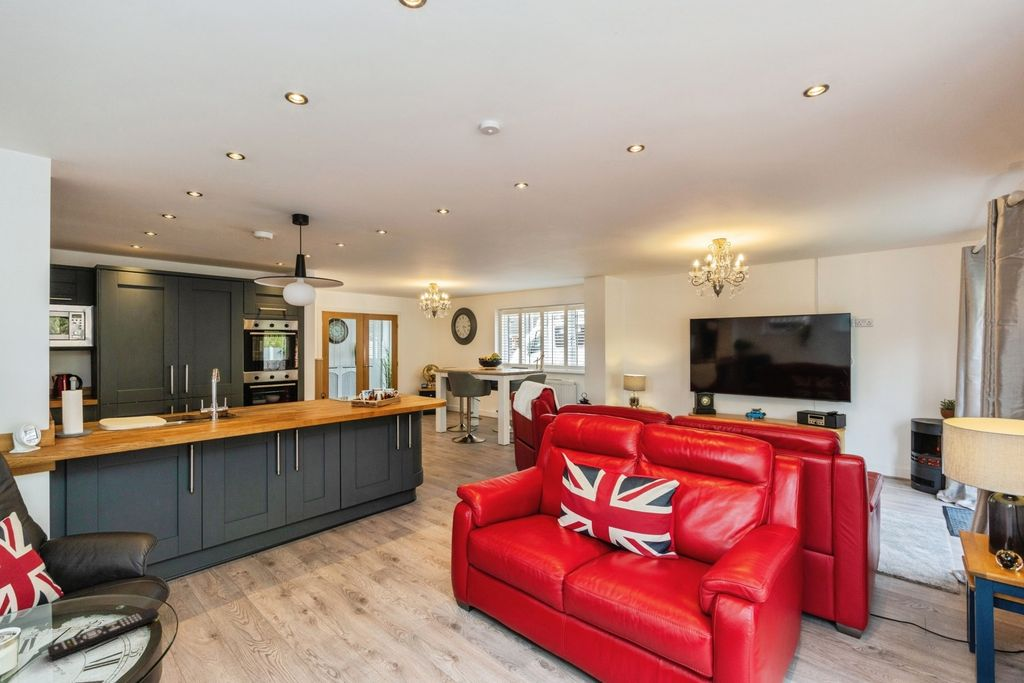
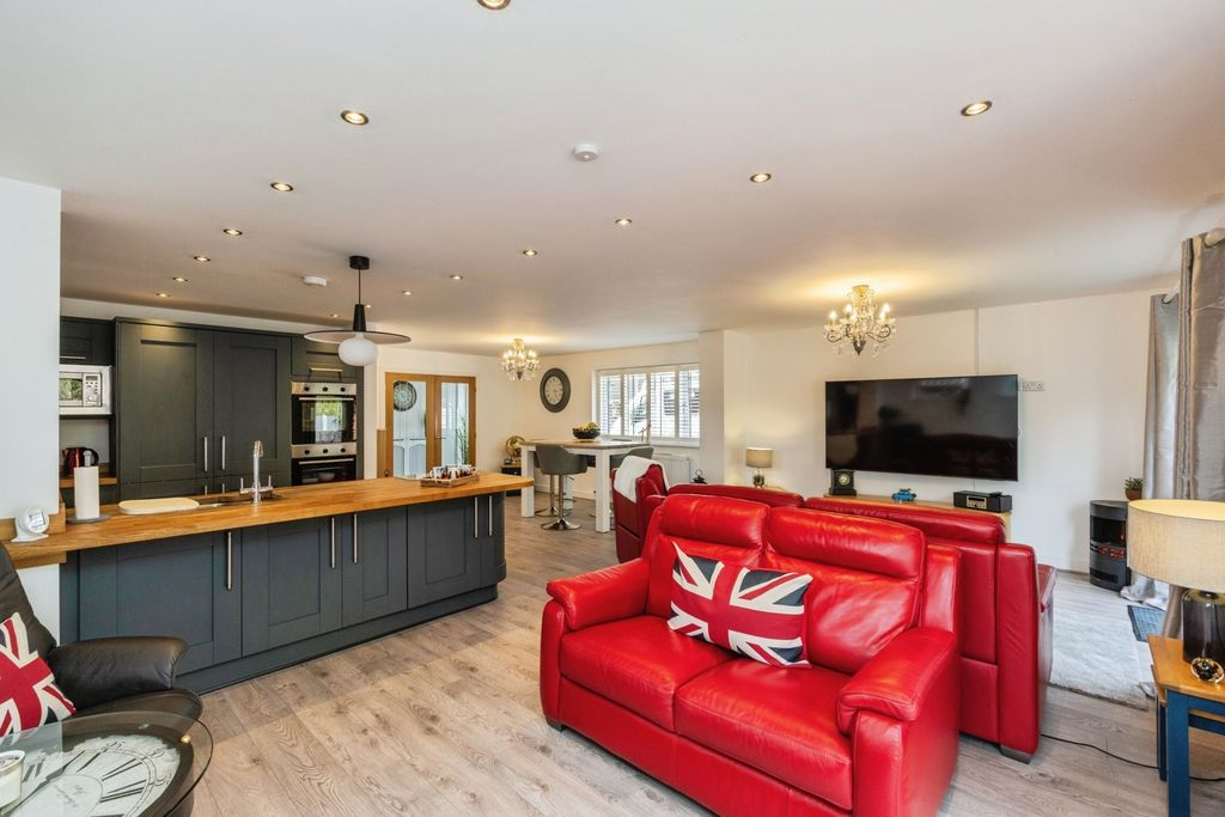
- remote control [47,607,160,661]
